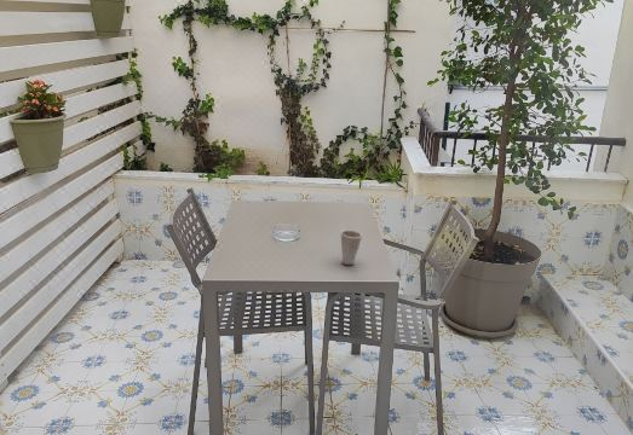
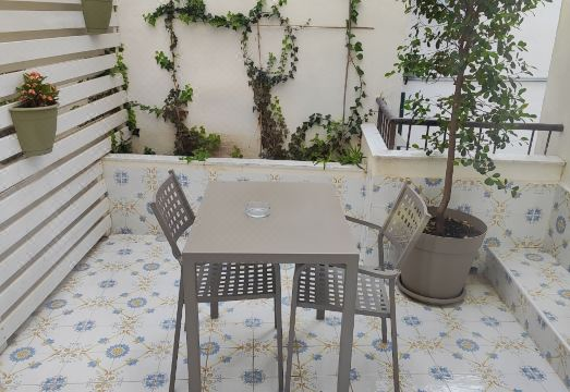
- cup [339,228,363,266]
